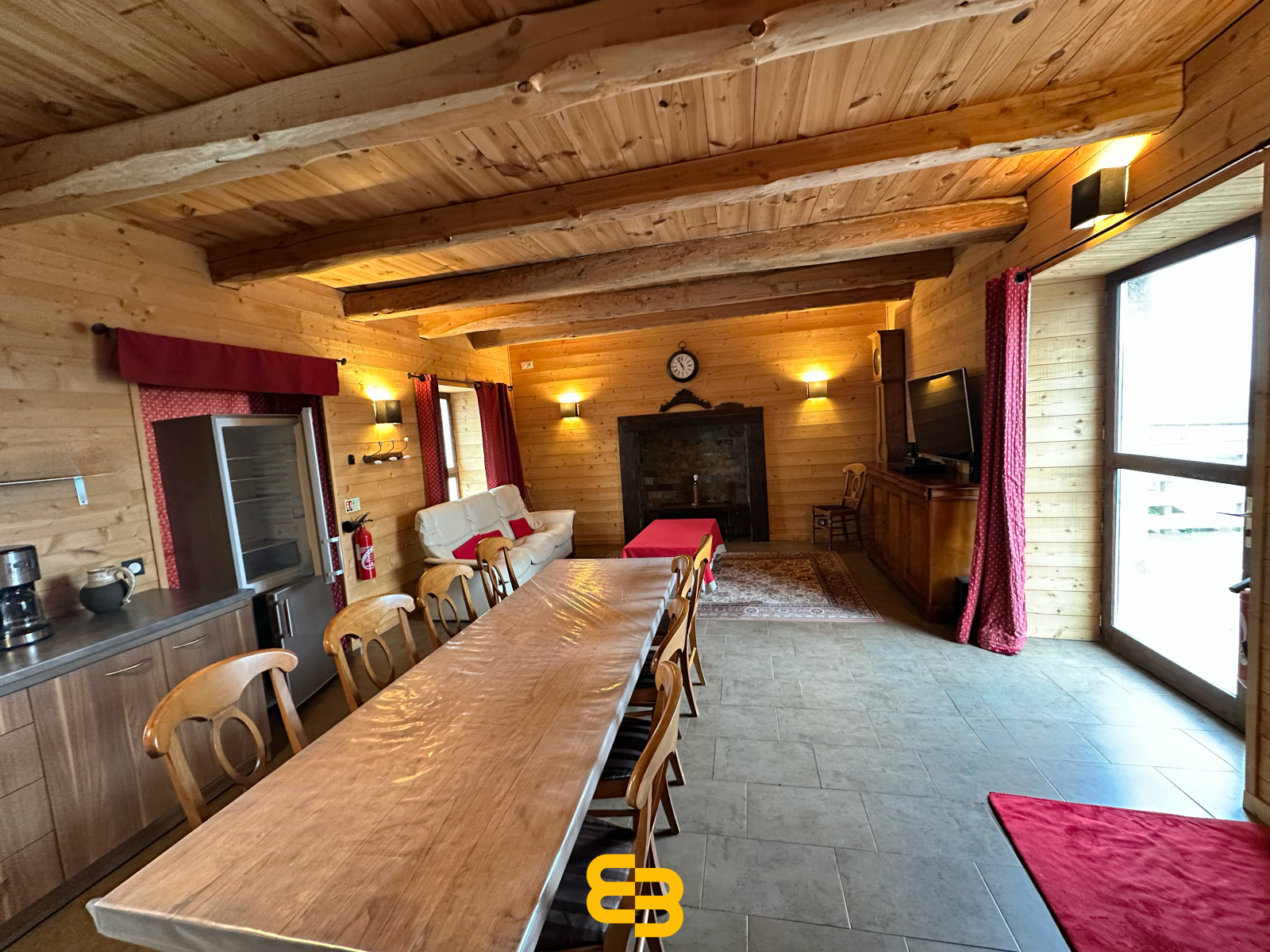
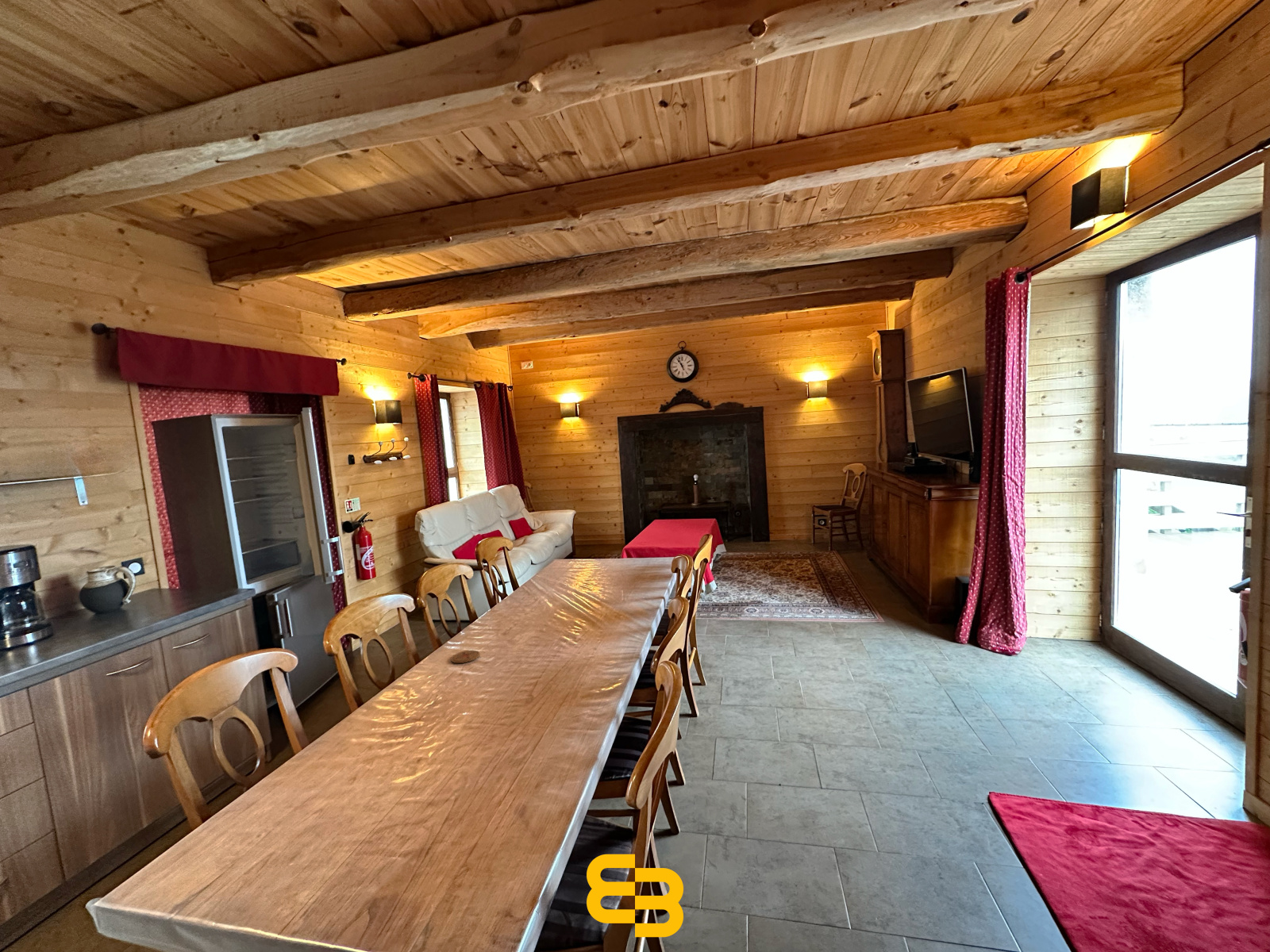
+ coaster [450,649,480,664]
